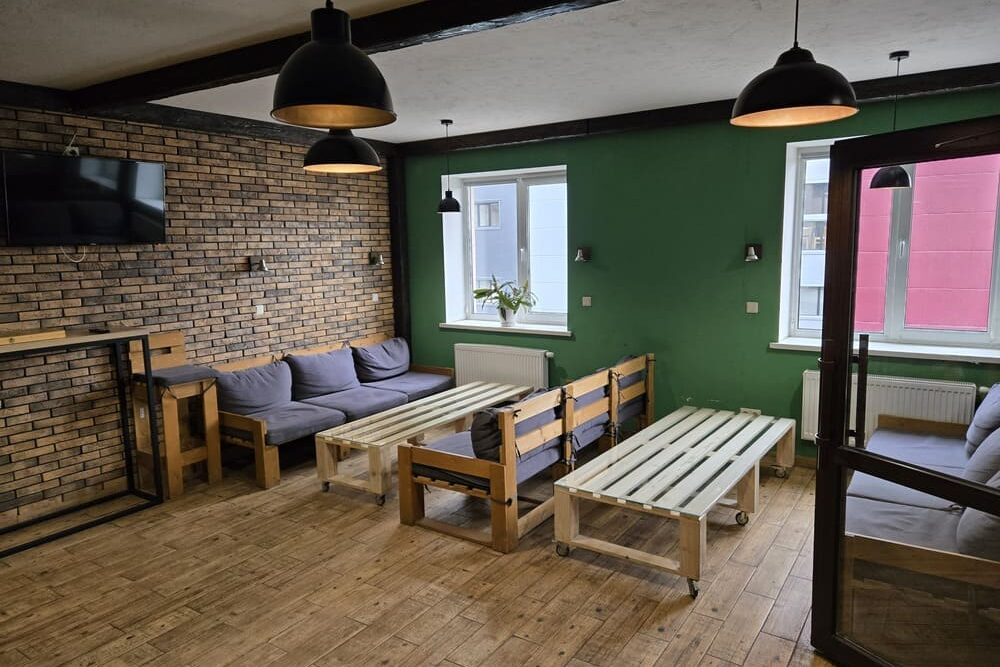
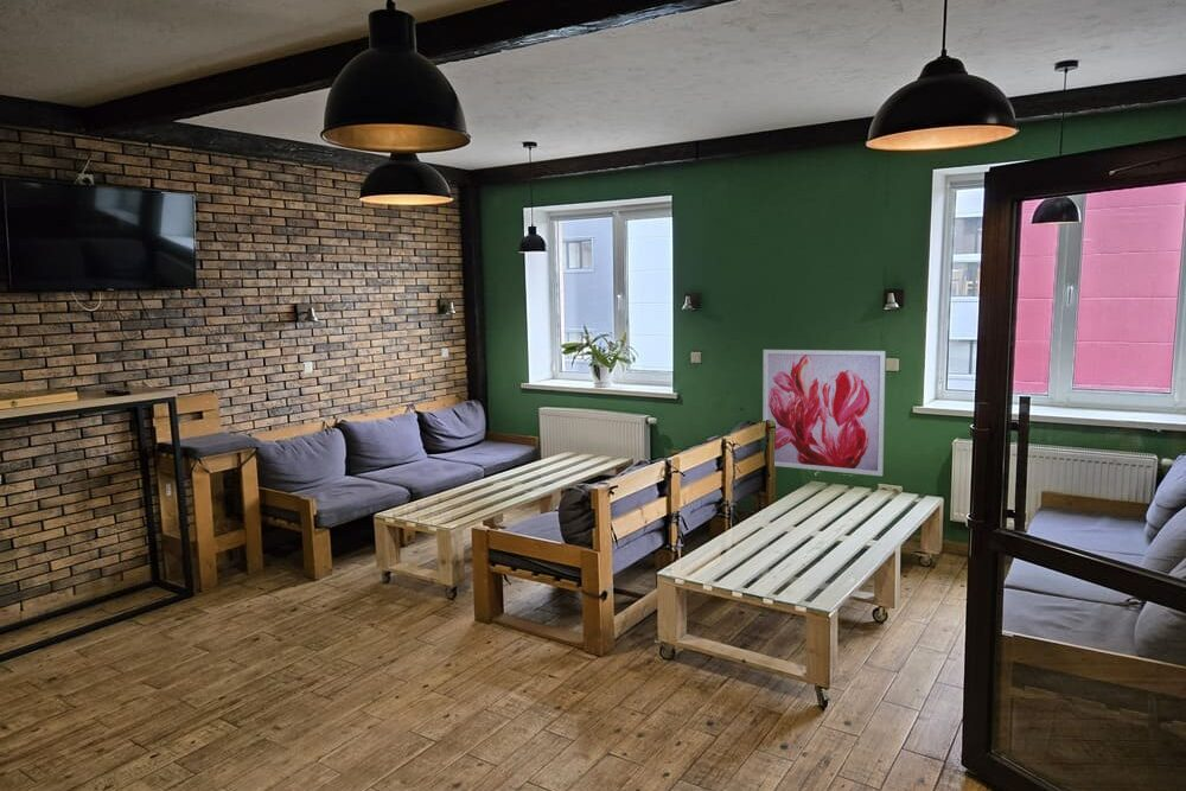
+ wall art [761,349,887,477]
